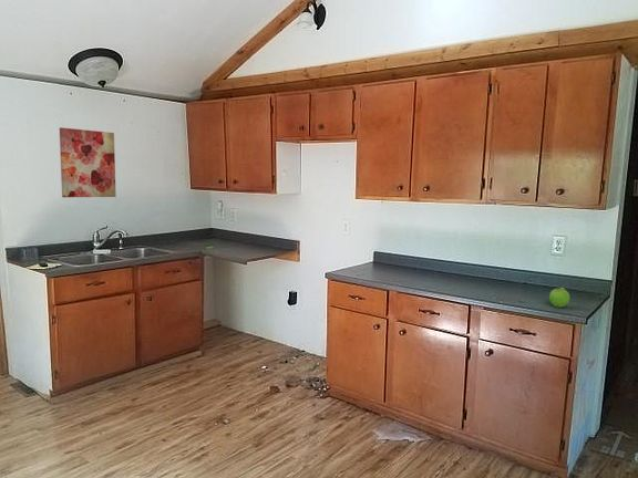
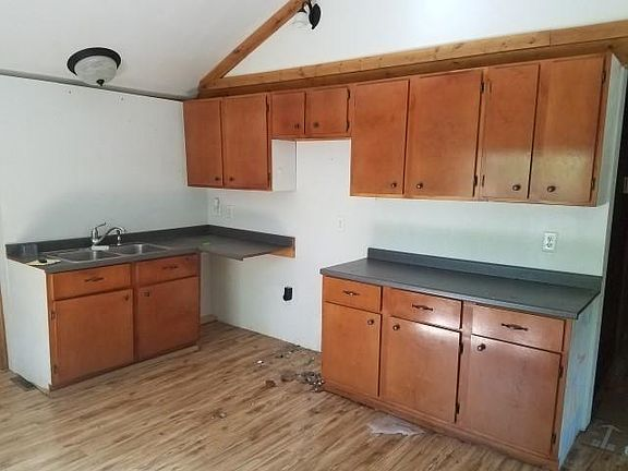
- wall art [59,126,117,198]
- fruit [548,287,570,309]
